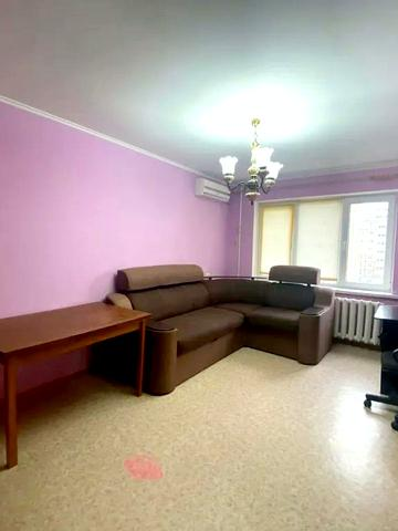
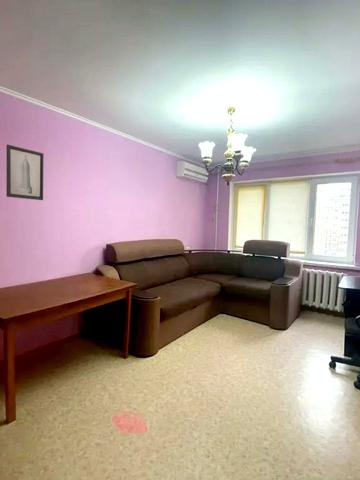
+ wall art [6,144,45,201]
